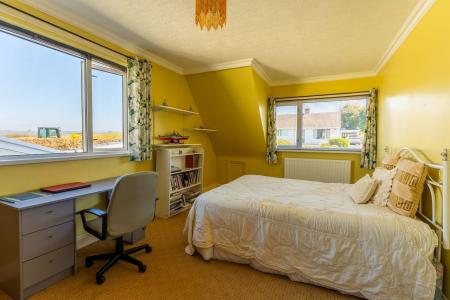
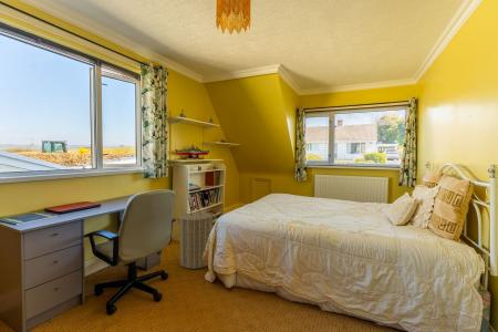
+ laundry hamper [175,207,217,270]
